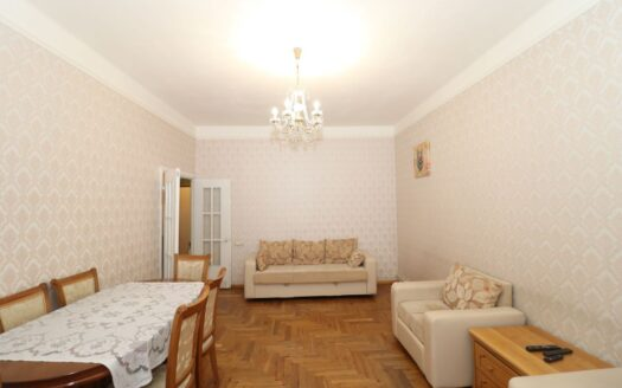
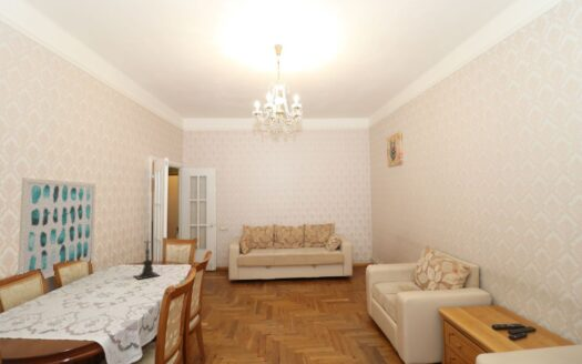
+ wall art [17,176,96,280]
+ candle holder [133,240,161,281]
